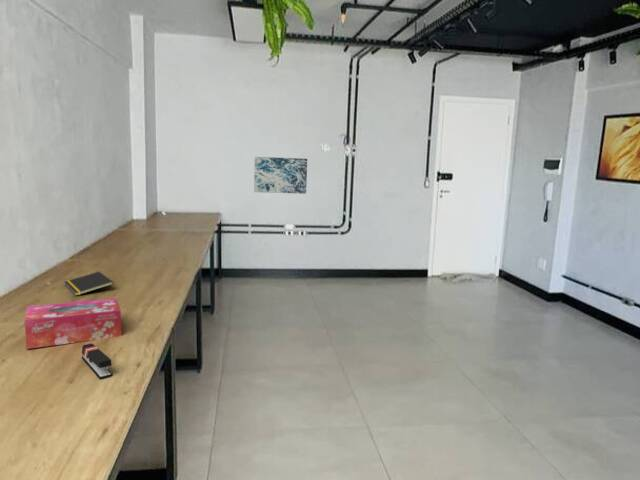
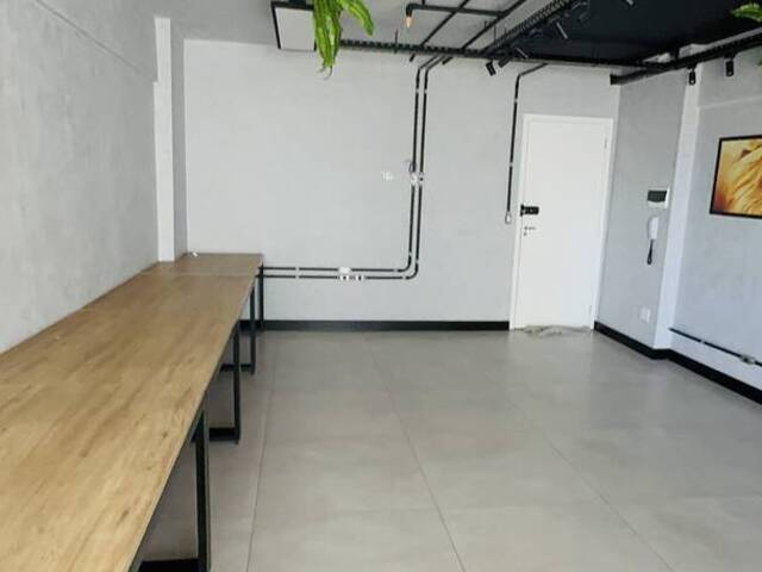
- tissue box [24,297,122,350]
- stapler [81,342,113,380]
- notepad [63,271,114,297]
- wall art [253,156,308,195]
